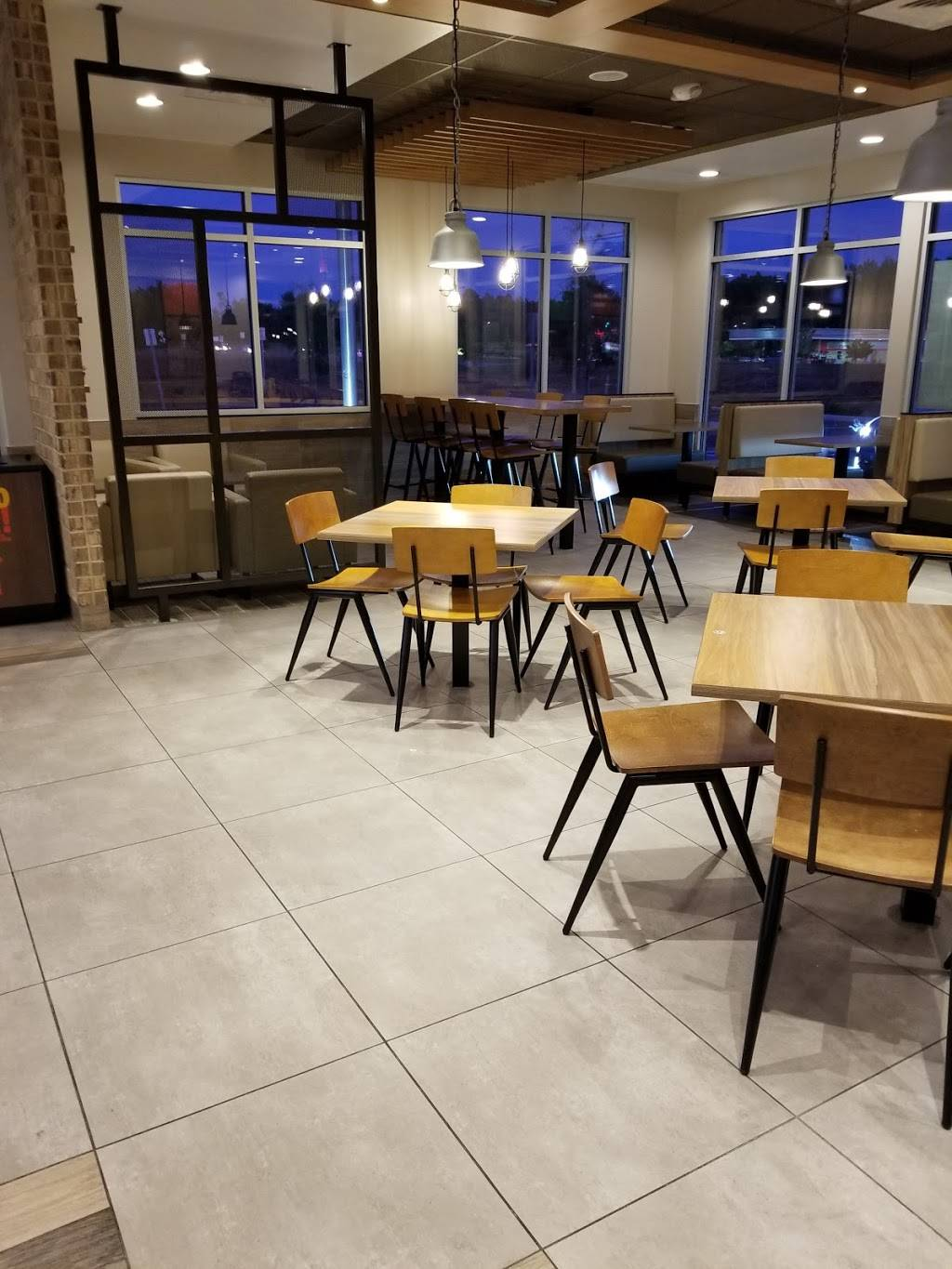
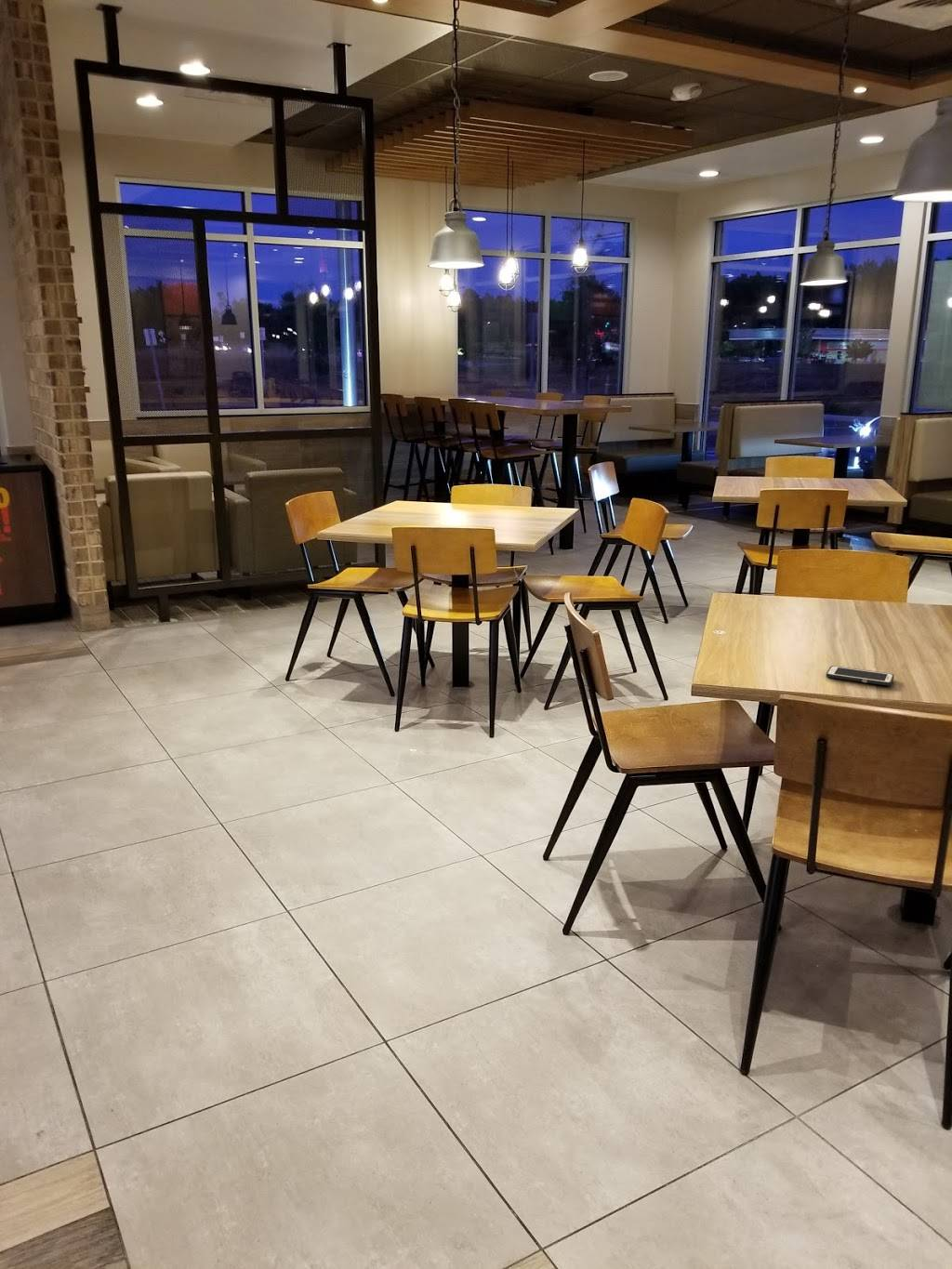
+ cell phone [826,665,895,686]
